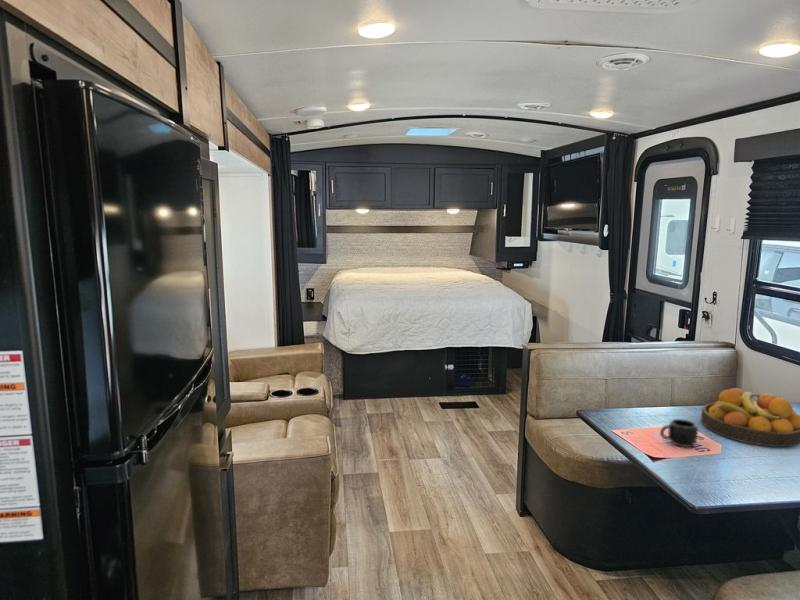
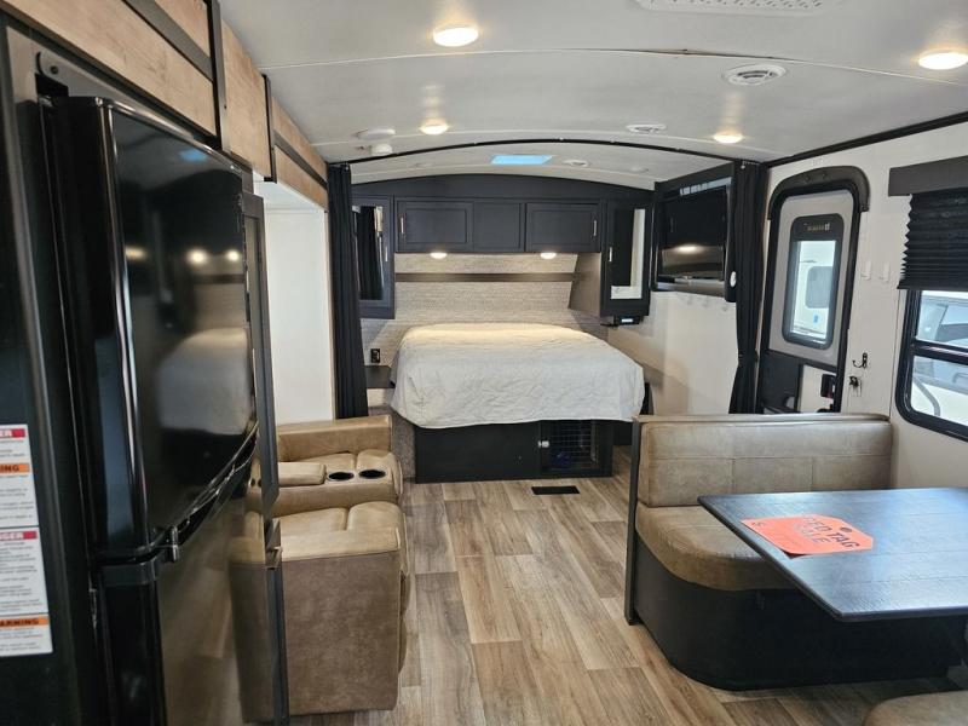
- fruit bowl [700,387,800,447]
- mug [659,418,699,448]
